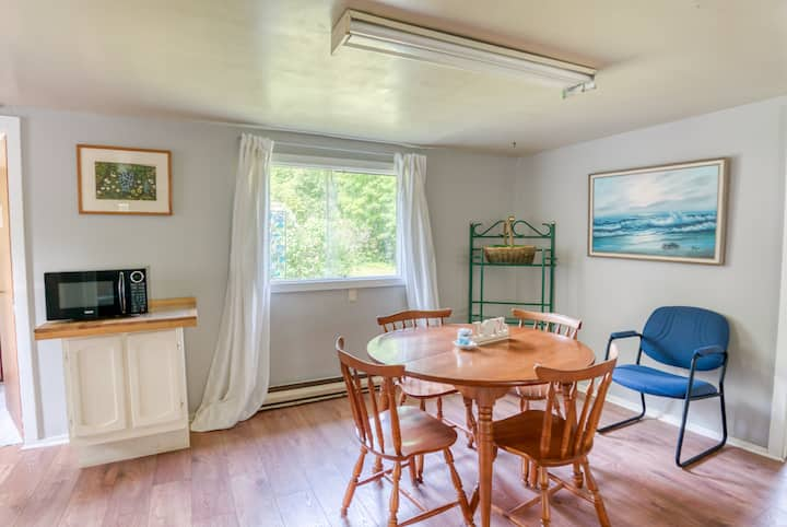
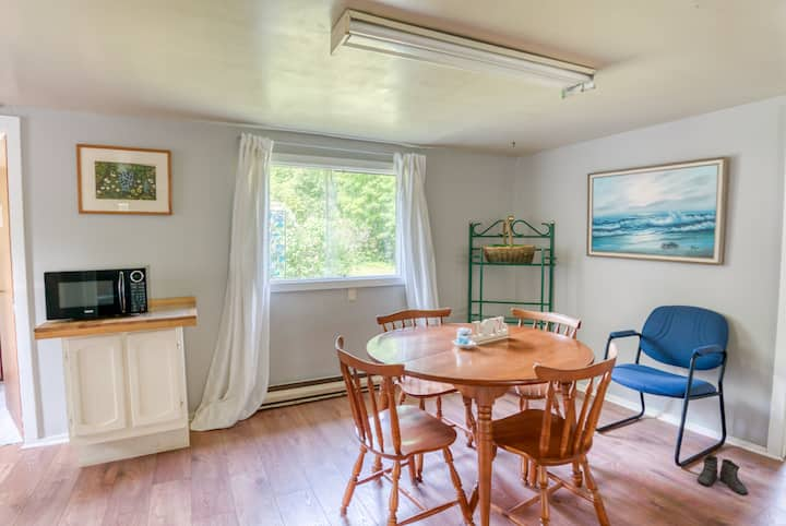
+ boots [694,454,749,497]
